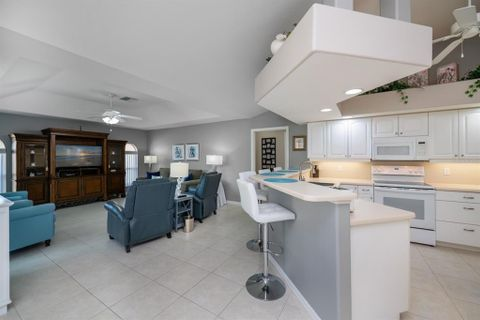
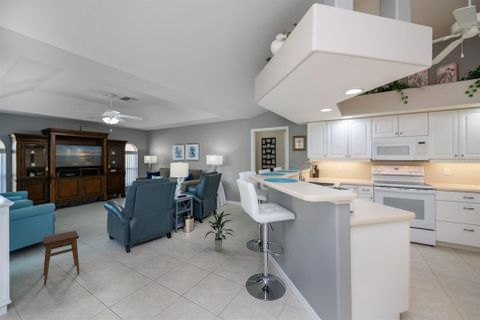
+ indoor plant [204,210,235,252]
+ stool [42,229,80,286]
